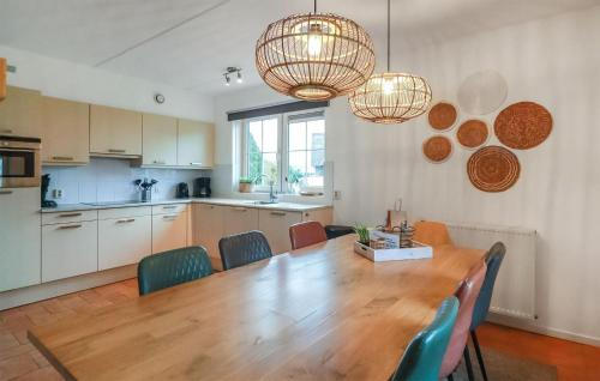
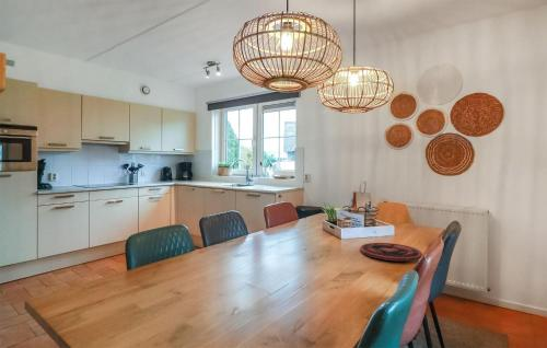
+ plate [359,242,423,263]
